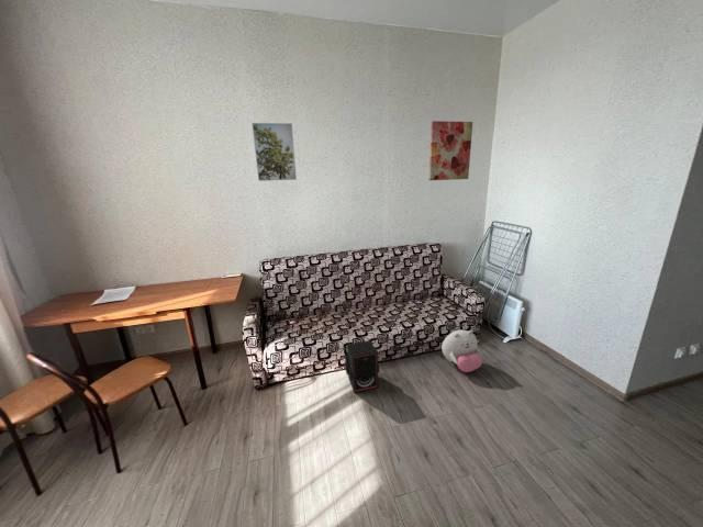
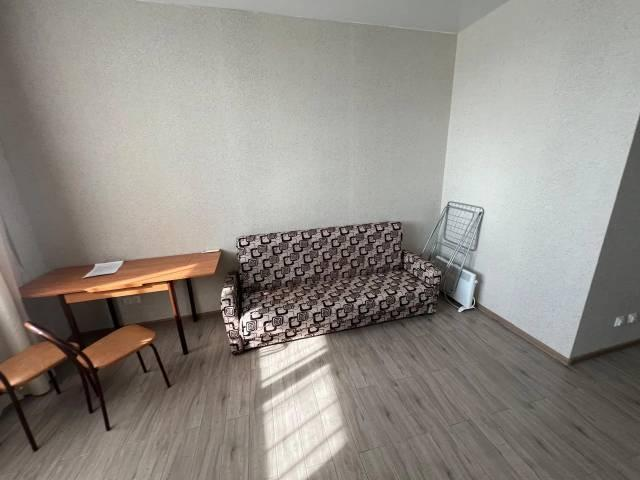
- wall art [428,120,473,181]
- plush toy [440,329,484,373]
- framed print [250,122,298,182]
- stereo [344,339,380,394]
